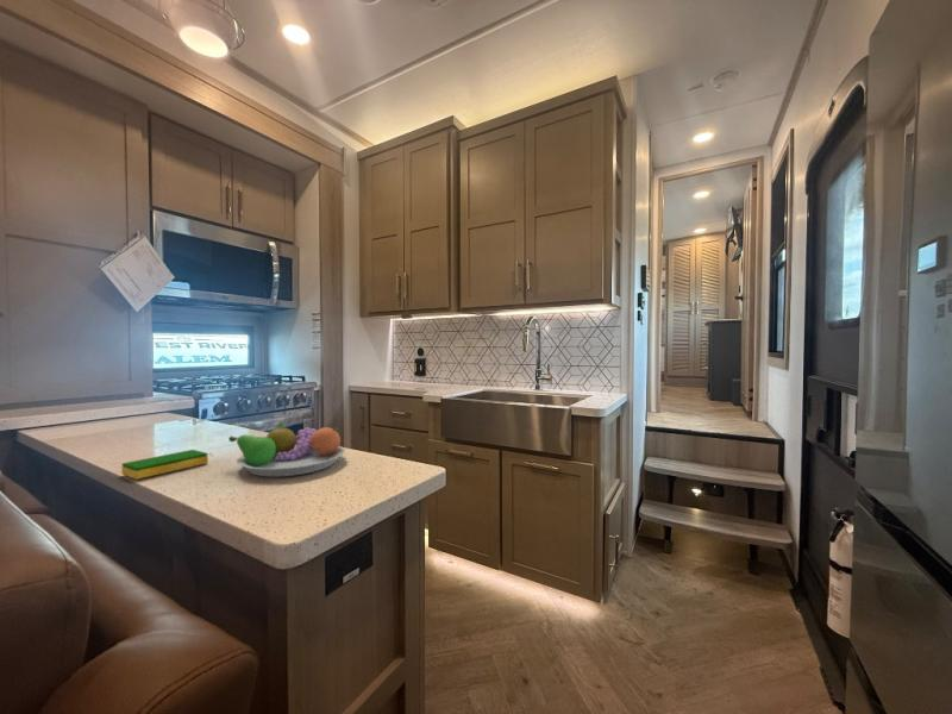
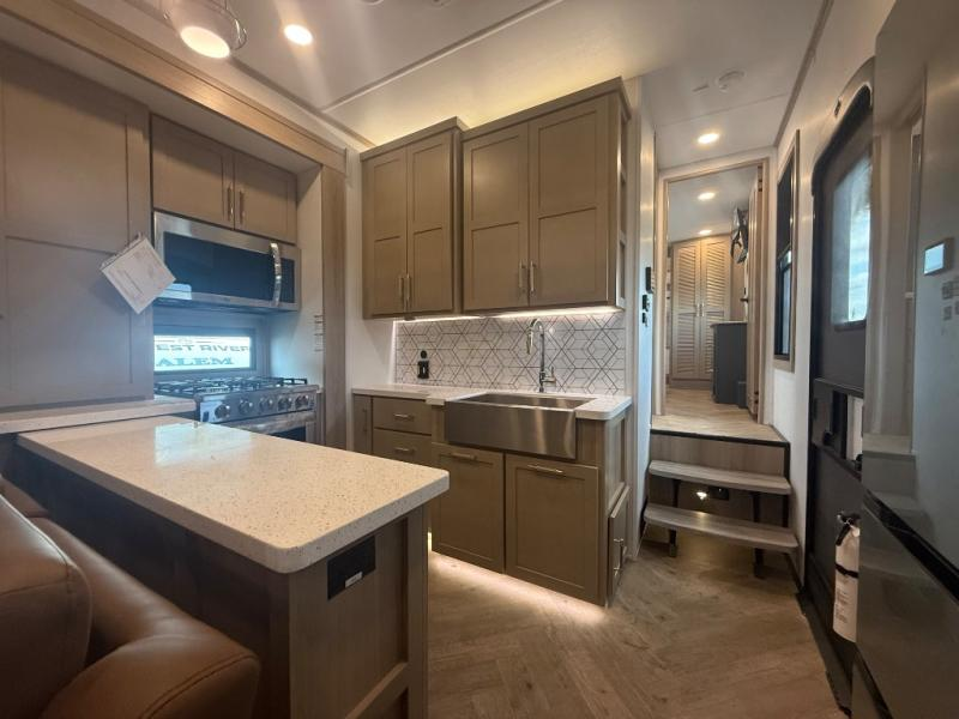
- fruit bowl [227,420,346,477]
- dish sponge [120,449,209,481]
